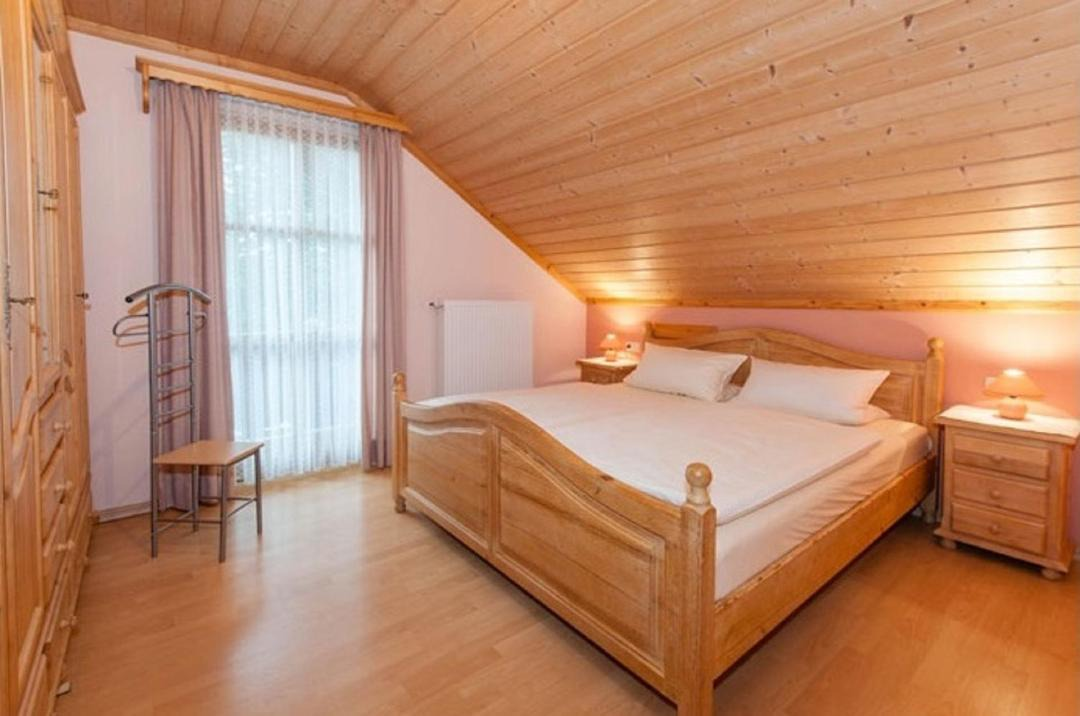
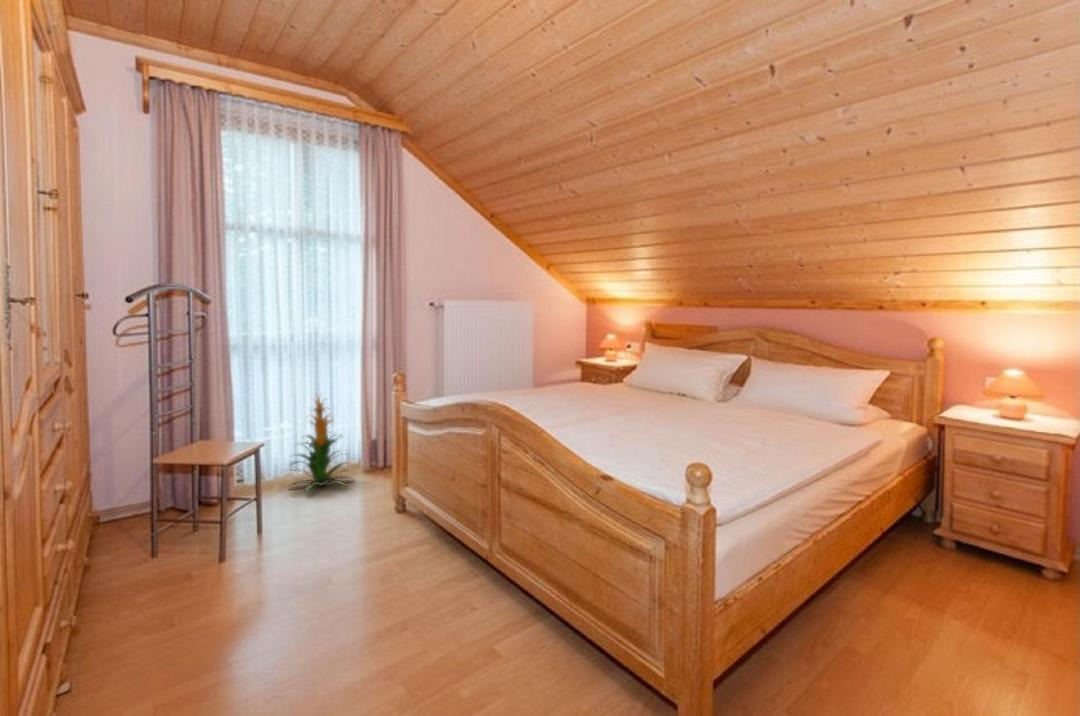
+ indoor plant [286,391,356,493]
